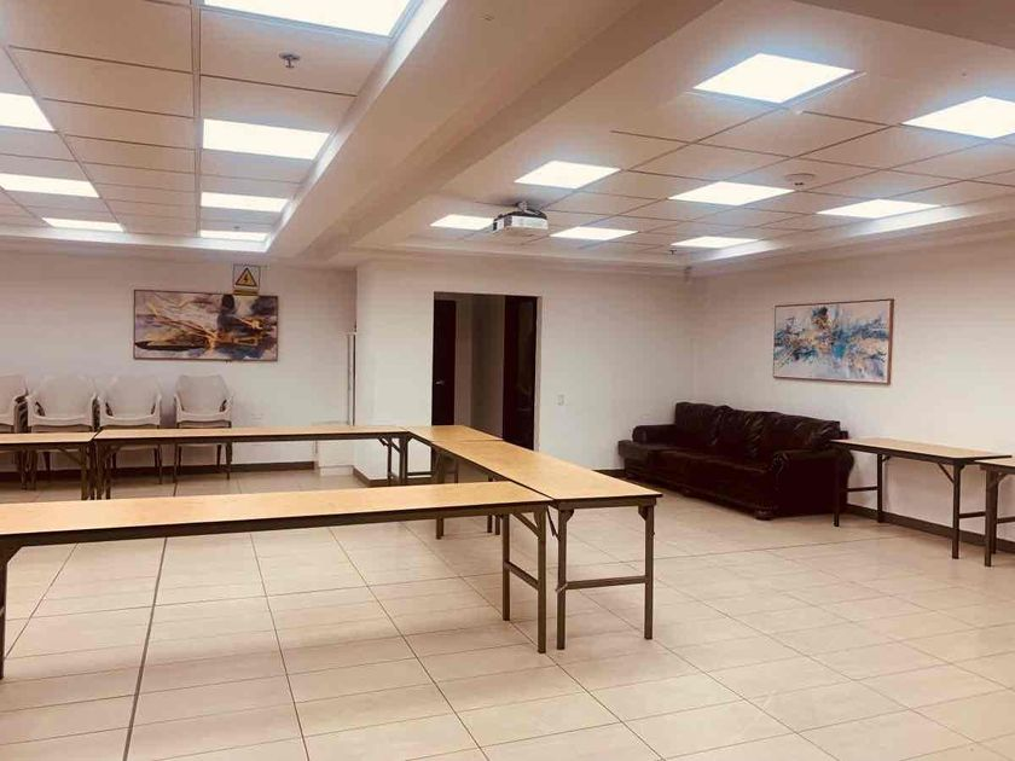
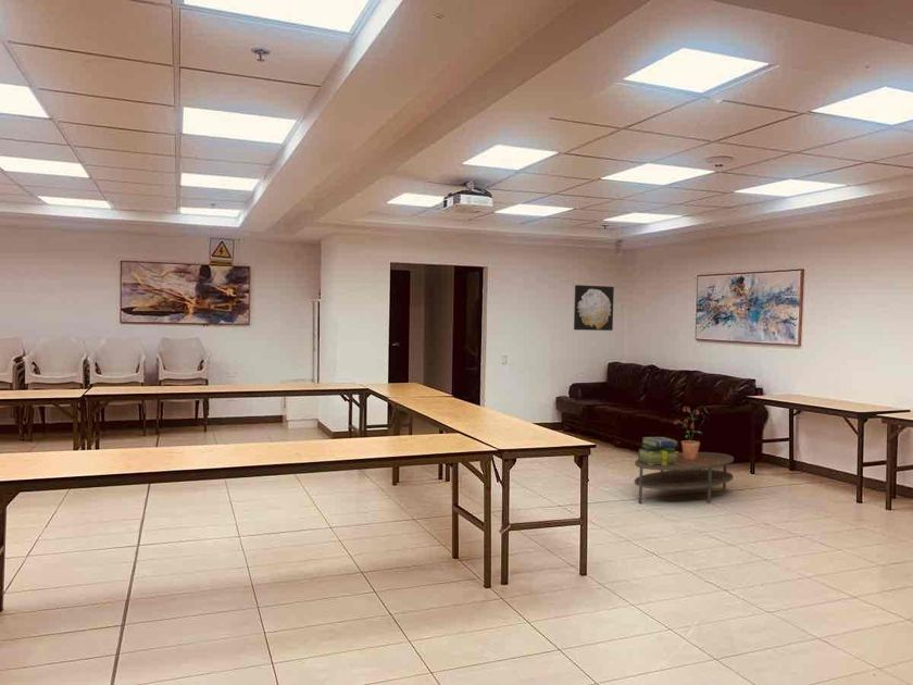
+ wall art [573,284,615,332]
+ potted plant [673,406,703,460]
+ coffee table [634,451,735,505]
+ stack of books [637,436,679,465]
